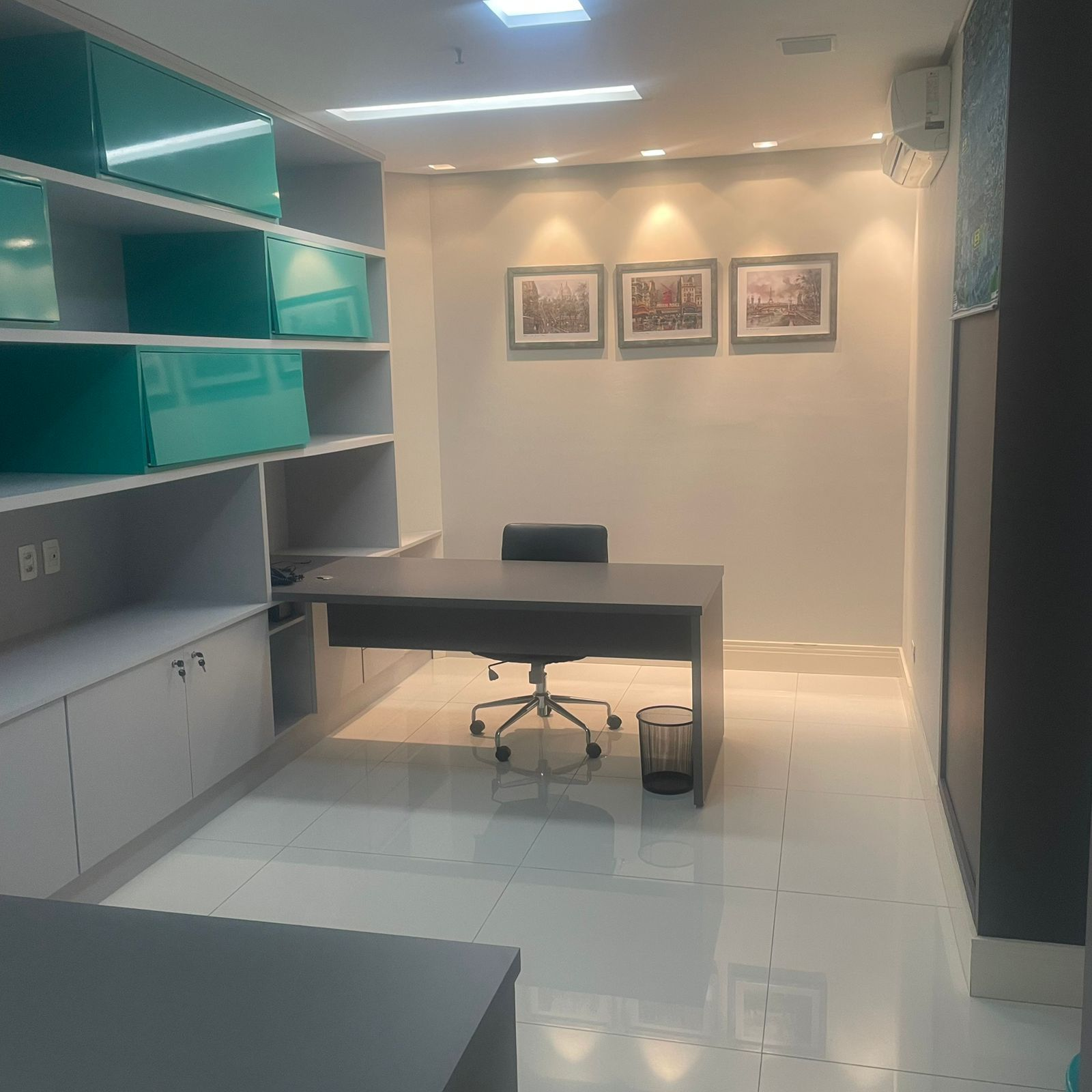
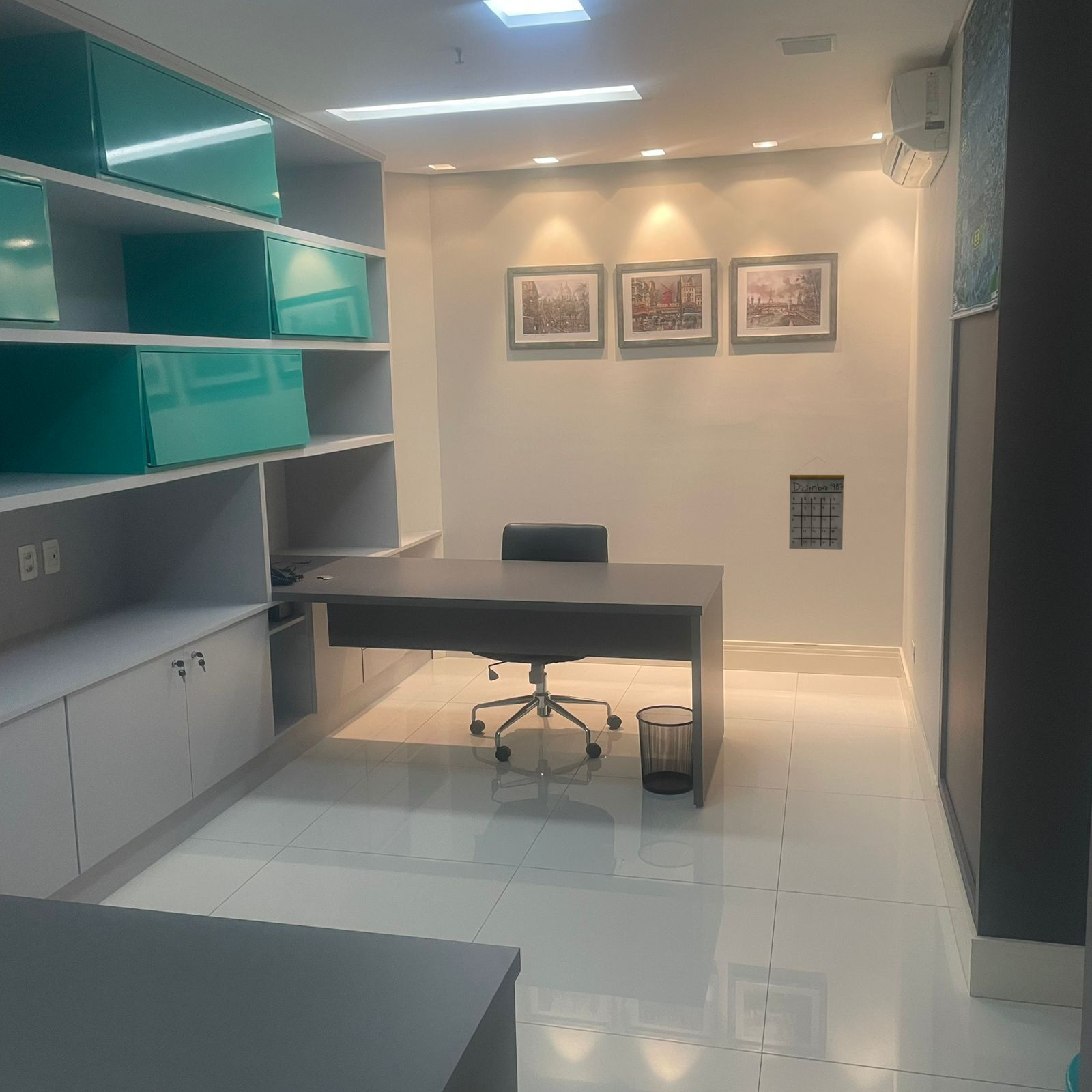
+ calendar [788,457,845,551]
